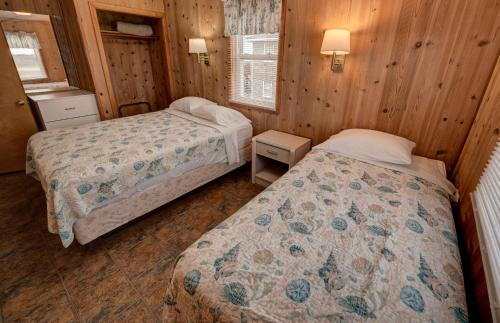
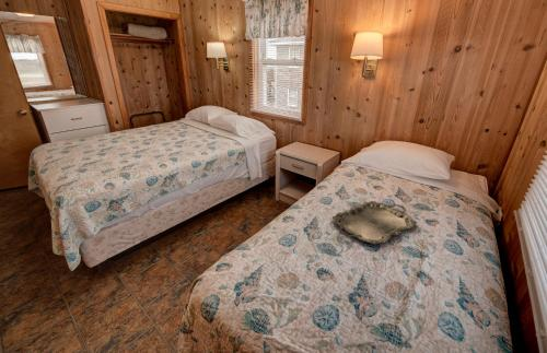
+ serving tray [331,200,418,246]
